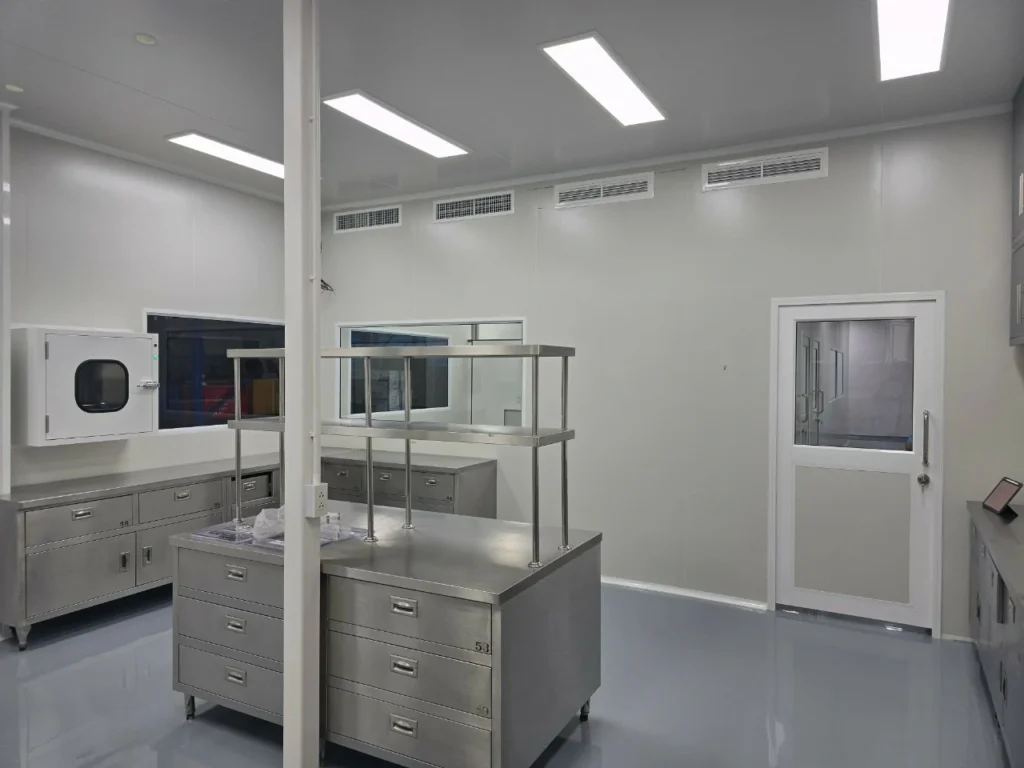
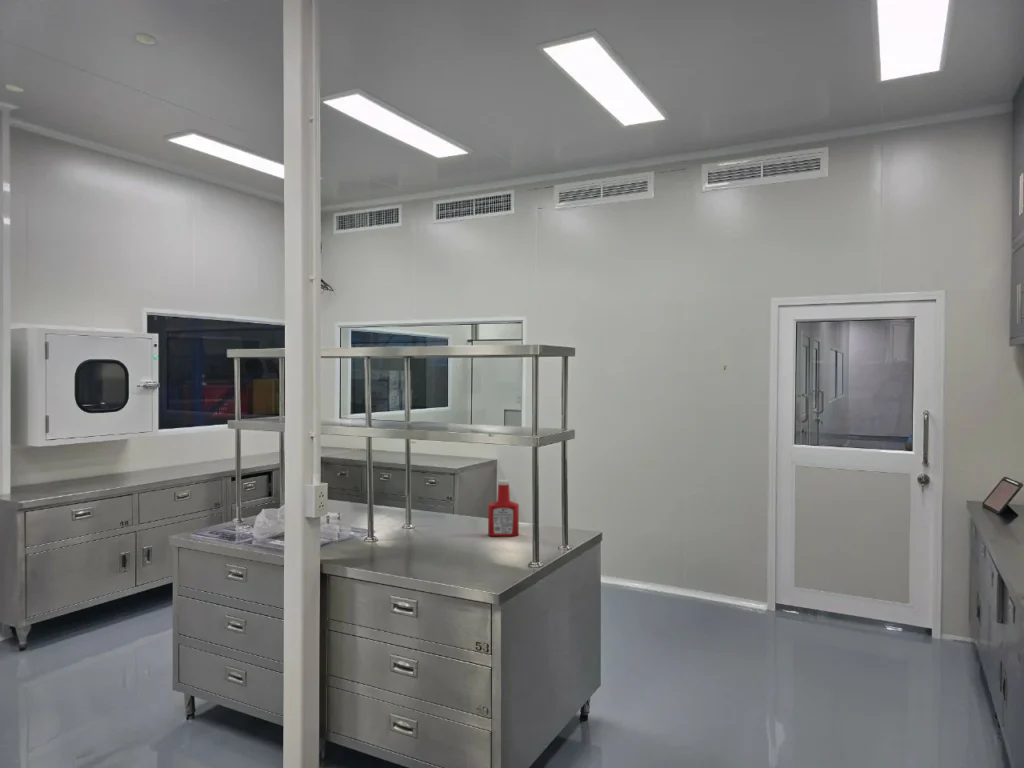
+ soap bottle [487,479,520,537]
